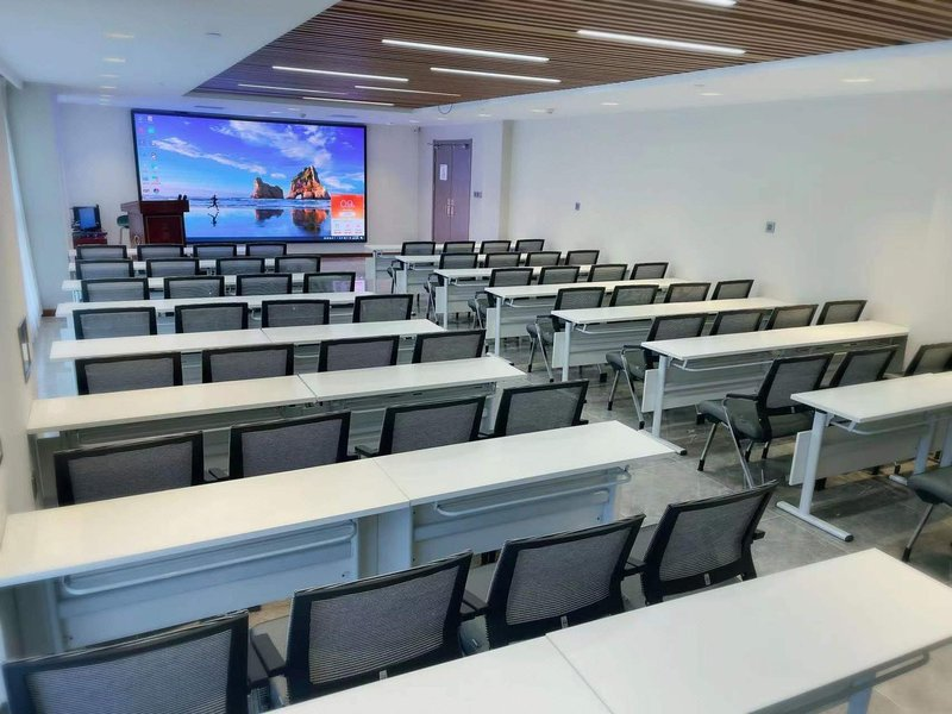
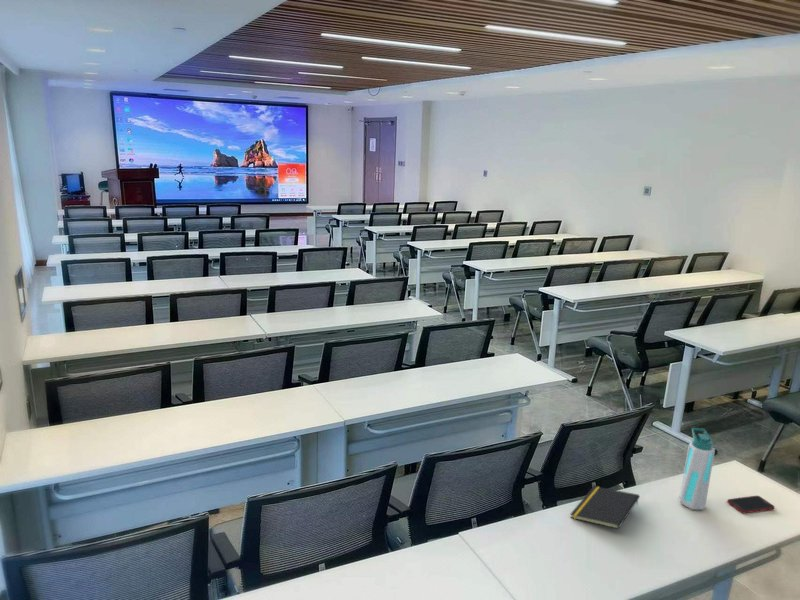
+ water bottle [679,427,716,511]
+ cell phone [726,495,776,514]
+ notepad [569,485,640,530]
